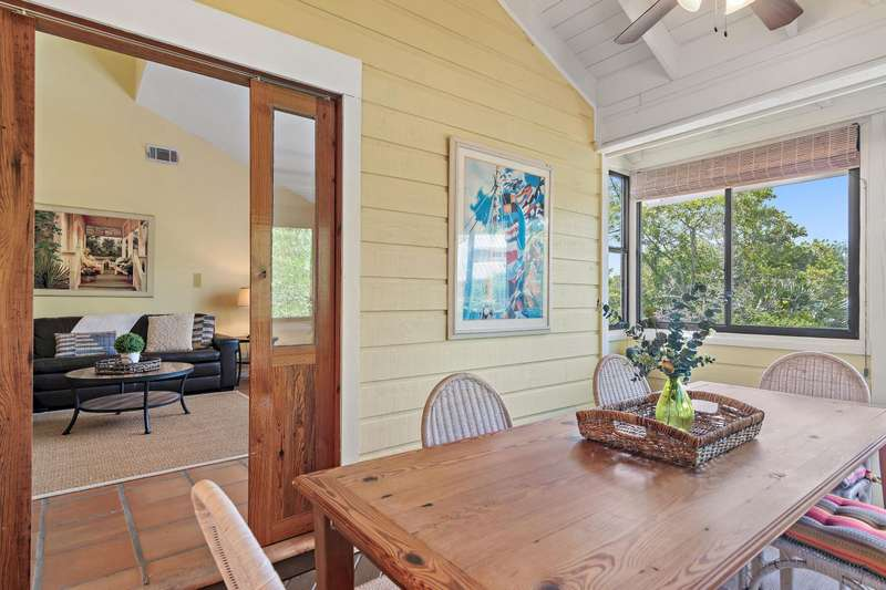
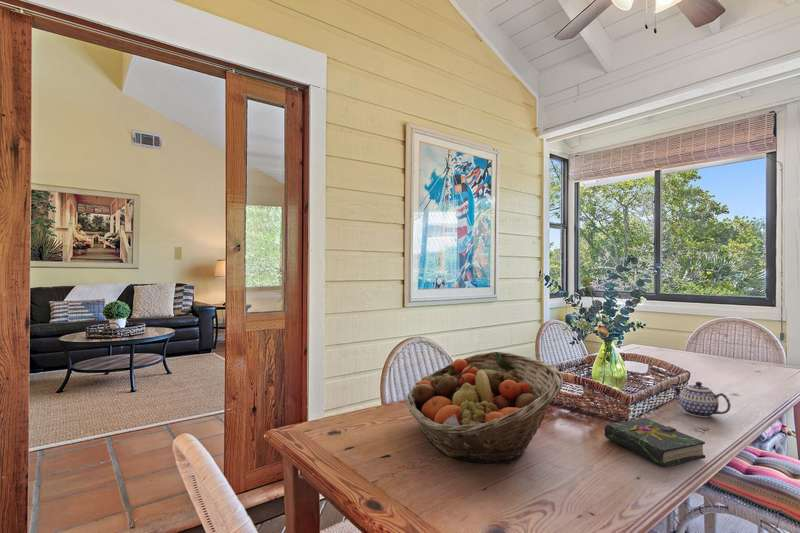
+ book [604,417,706,468]
+ fruit basket [405,351,564,465]
+ teapot [669,381,732,418]
